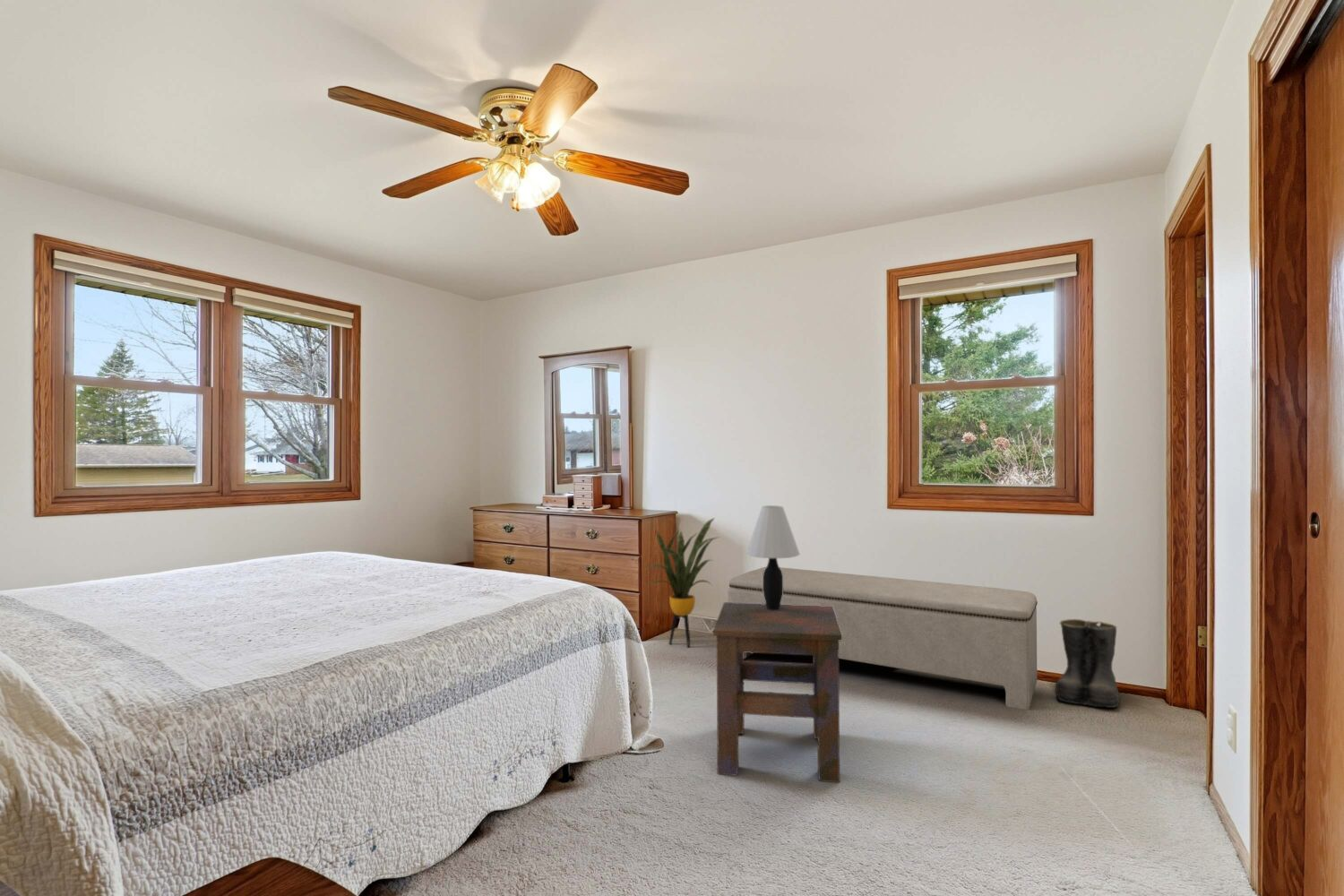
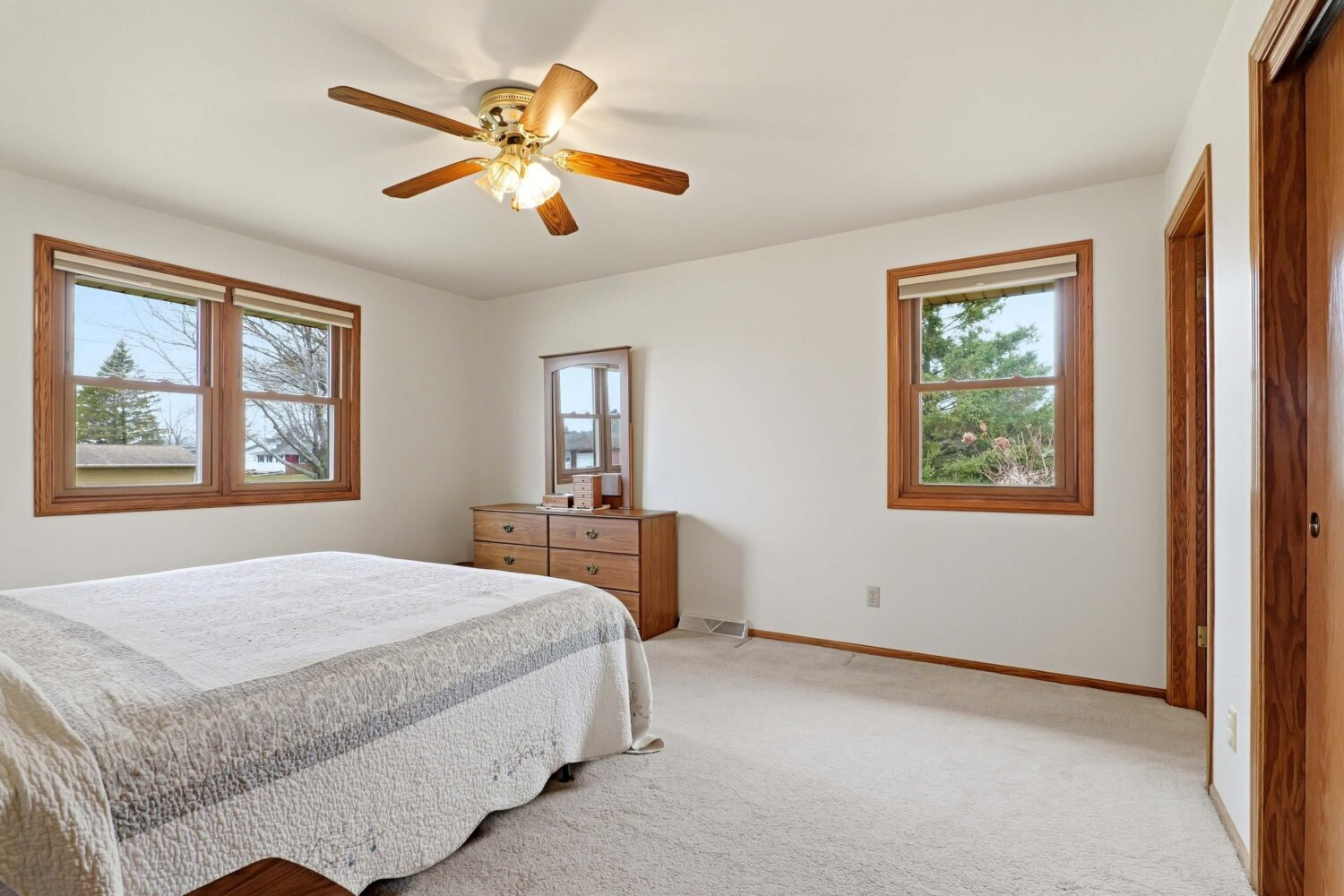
- table lamp [745,504,801,610]
- house plant [642,517,721,648]
- bench [728,566,1038,711]
- side table [712,601,842,783]
- boots [1055,618,1121,709]
